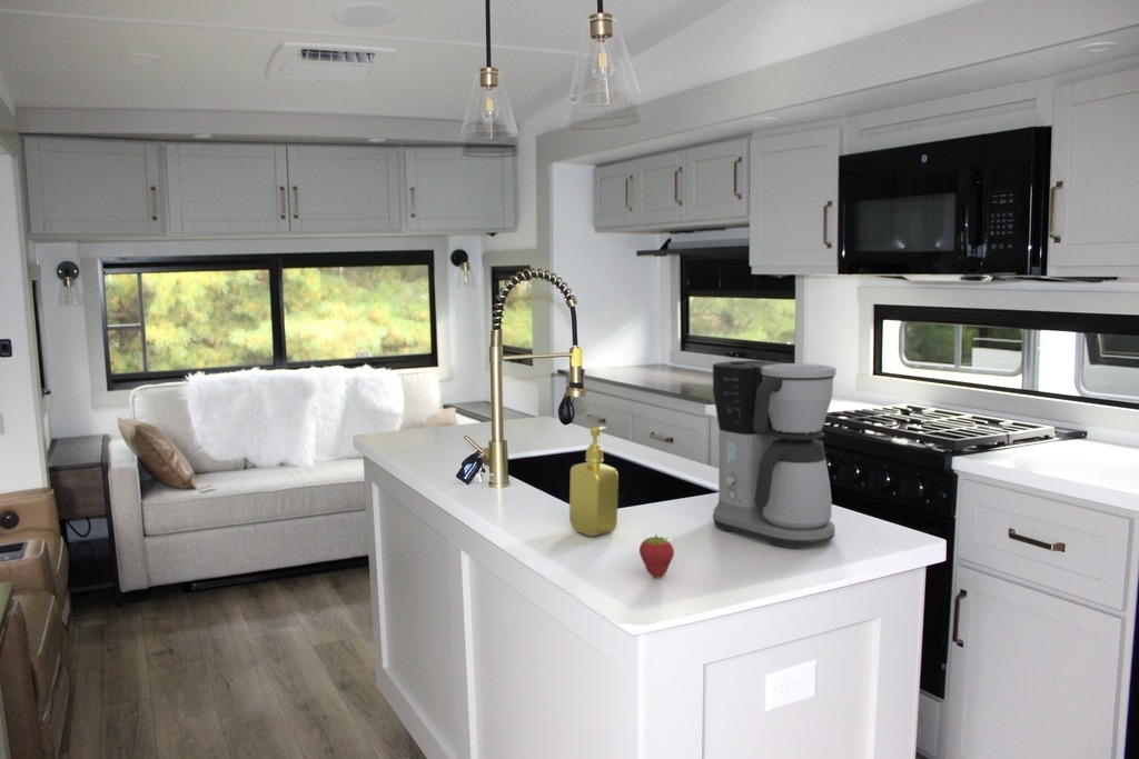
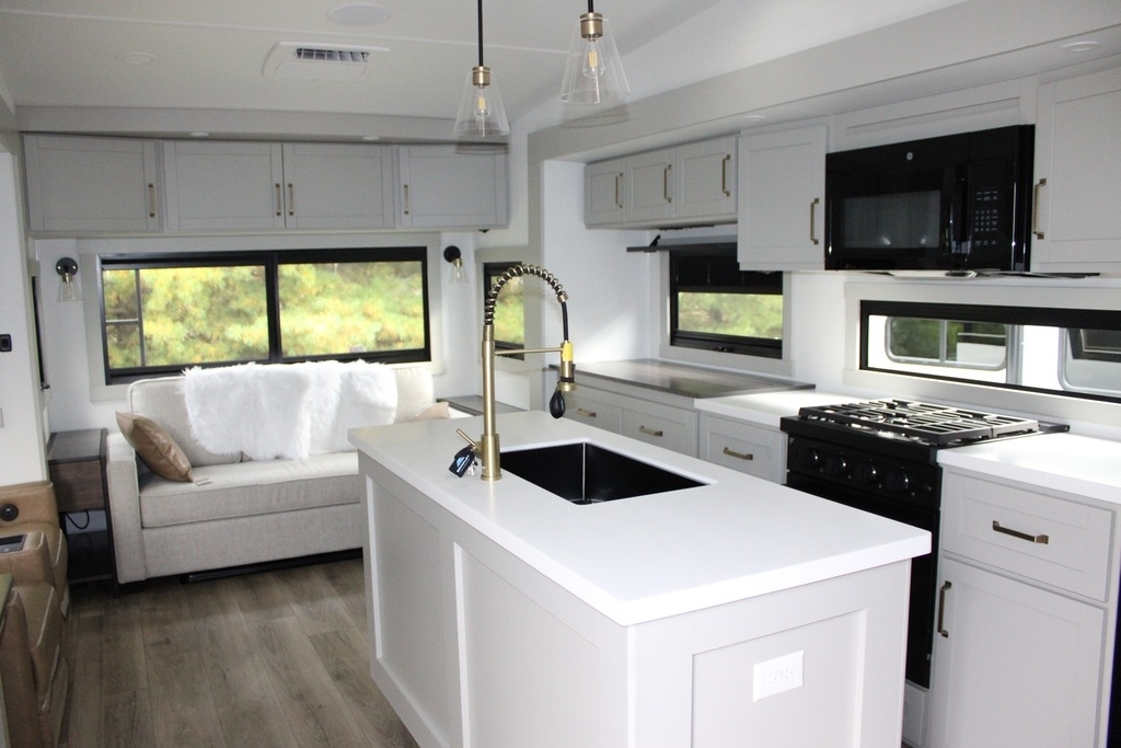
- fruit [638,533,675,580]
- coffee maker [712,360,838,549]
- soap dispenser [568,426,620,537]
